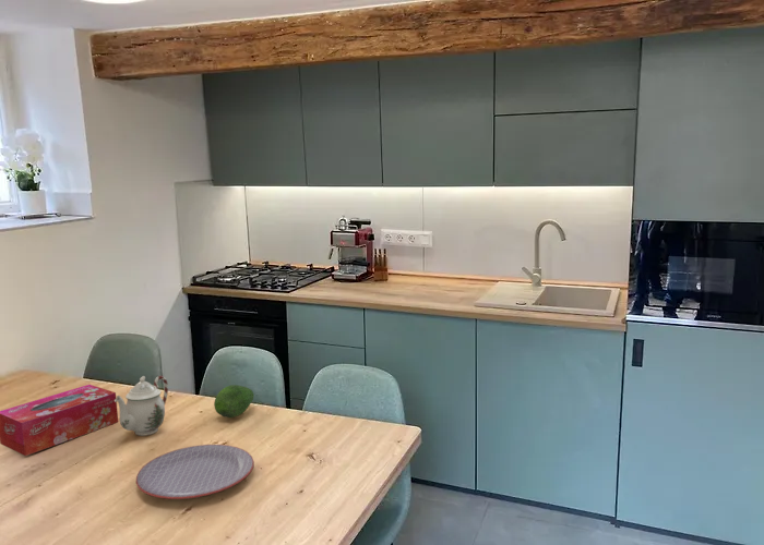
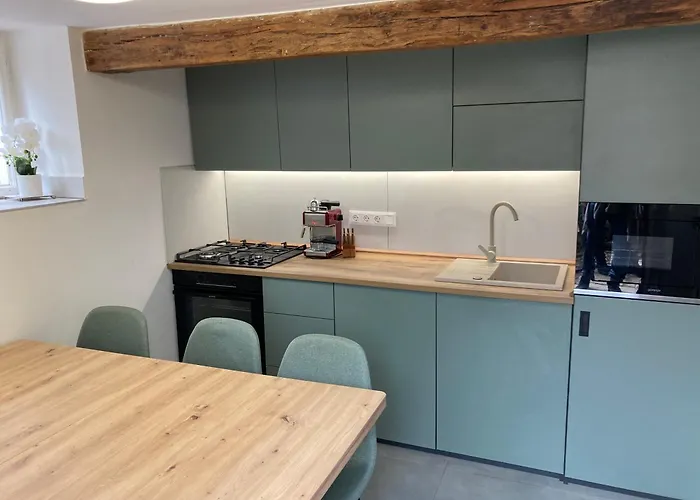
- teapot [115,375,169,437]
- plate [135,444,255,500]
- fruit [213,384,255,419]
- tissue box [0,384,119,457]
